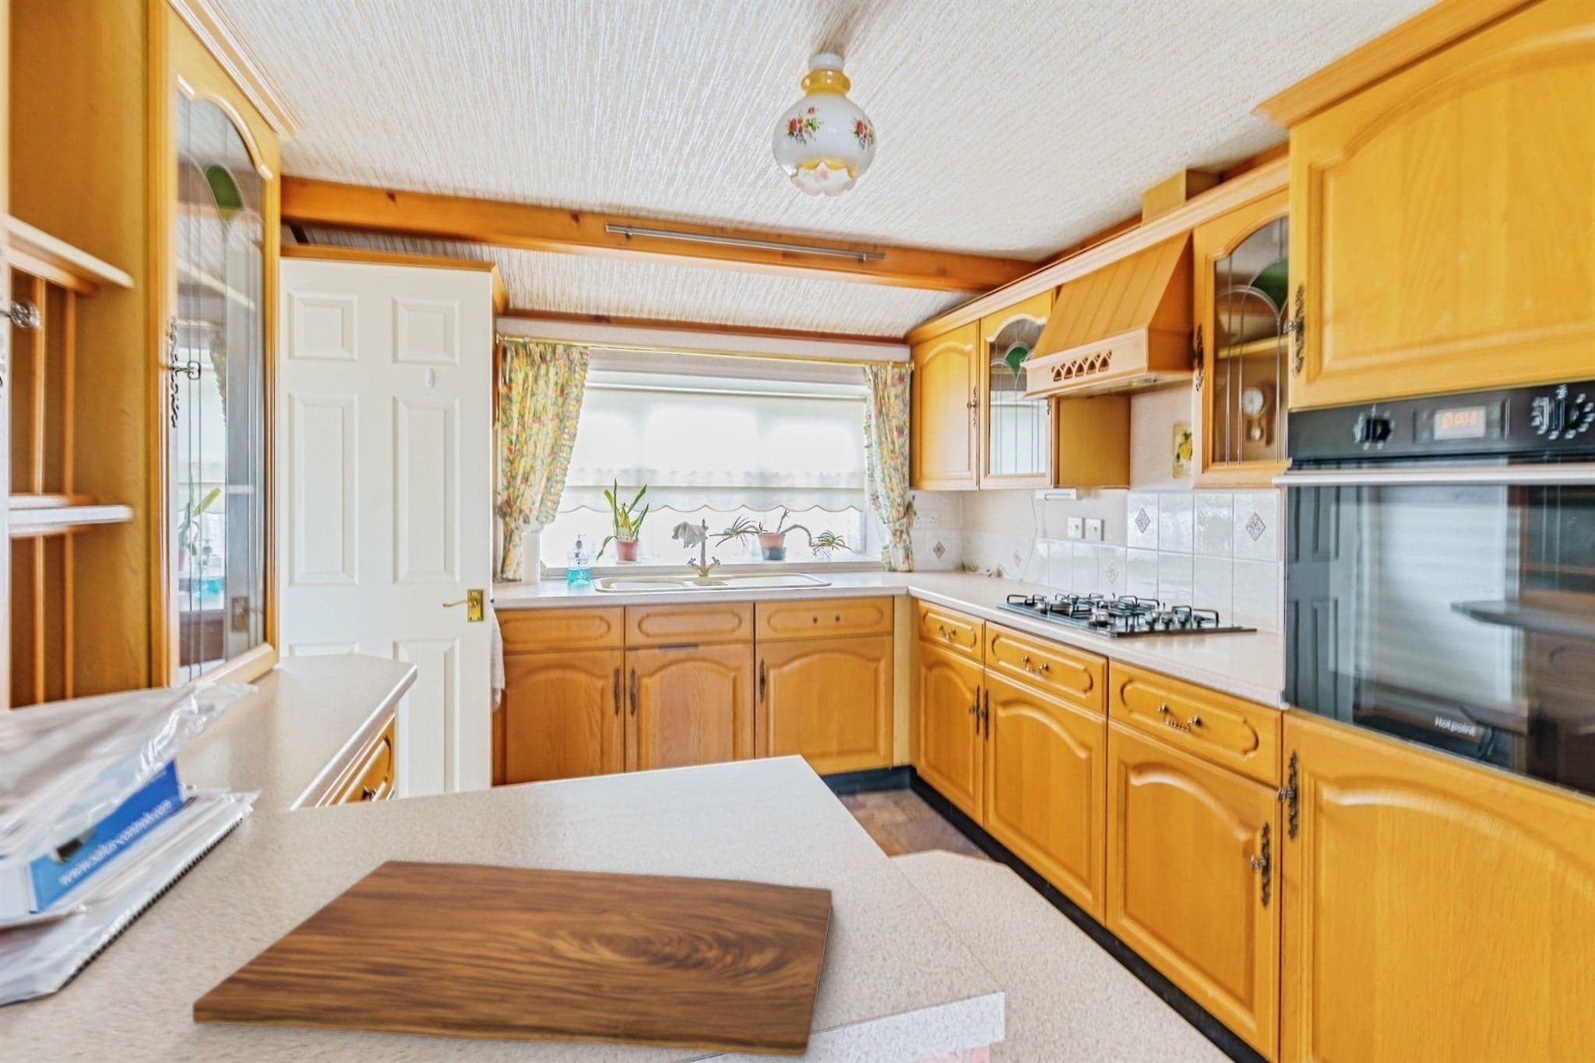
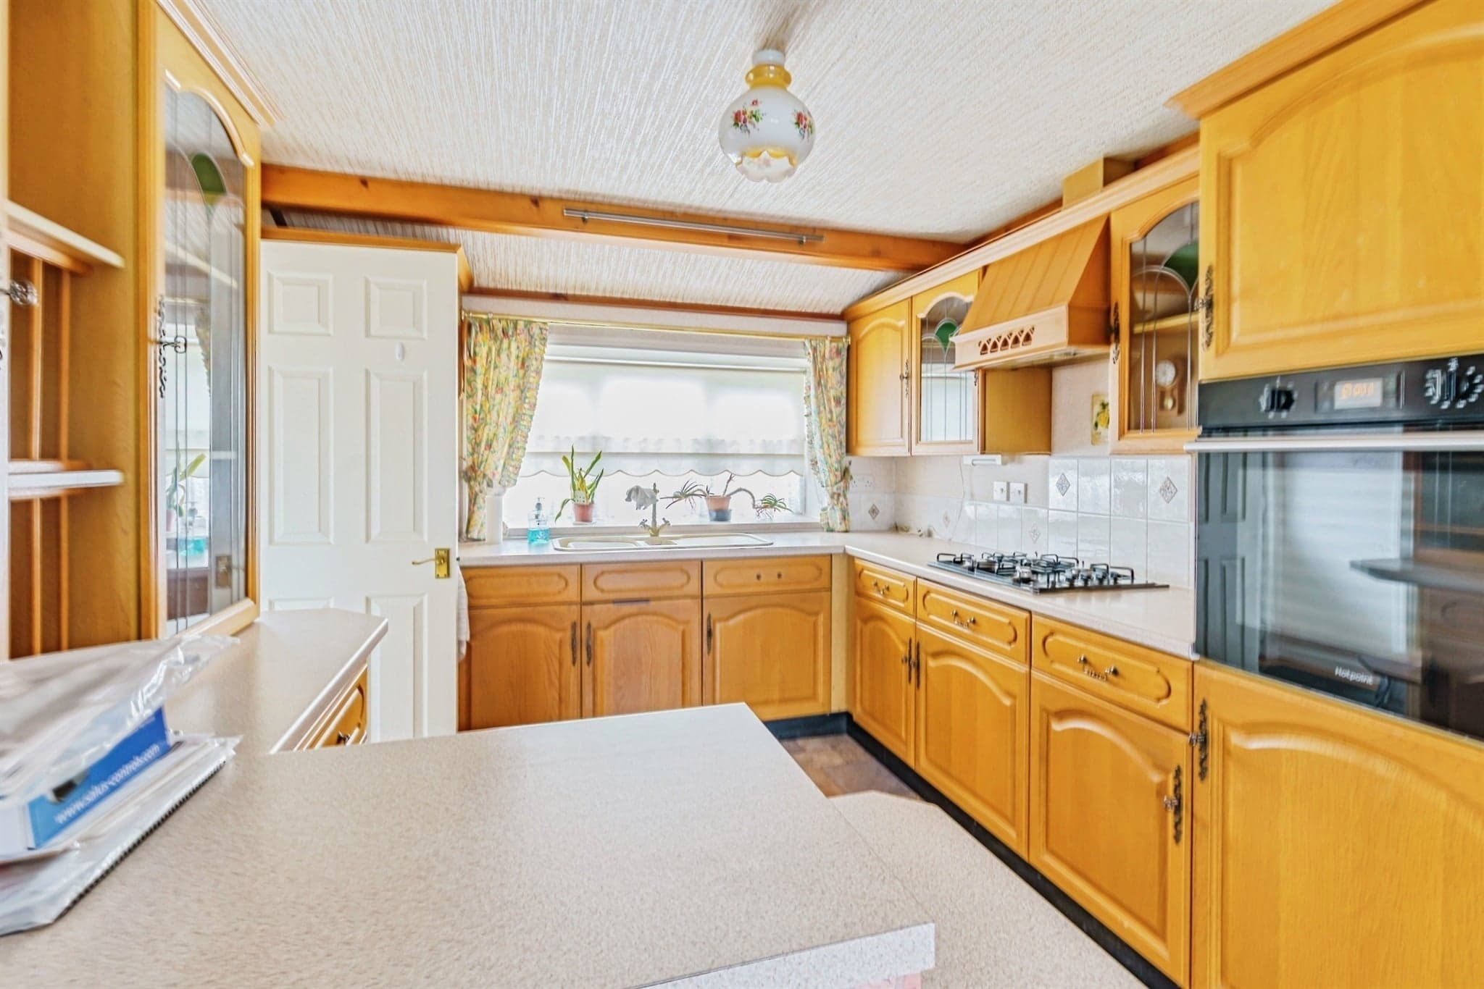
- cutting board [191,859,833,1059]
